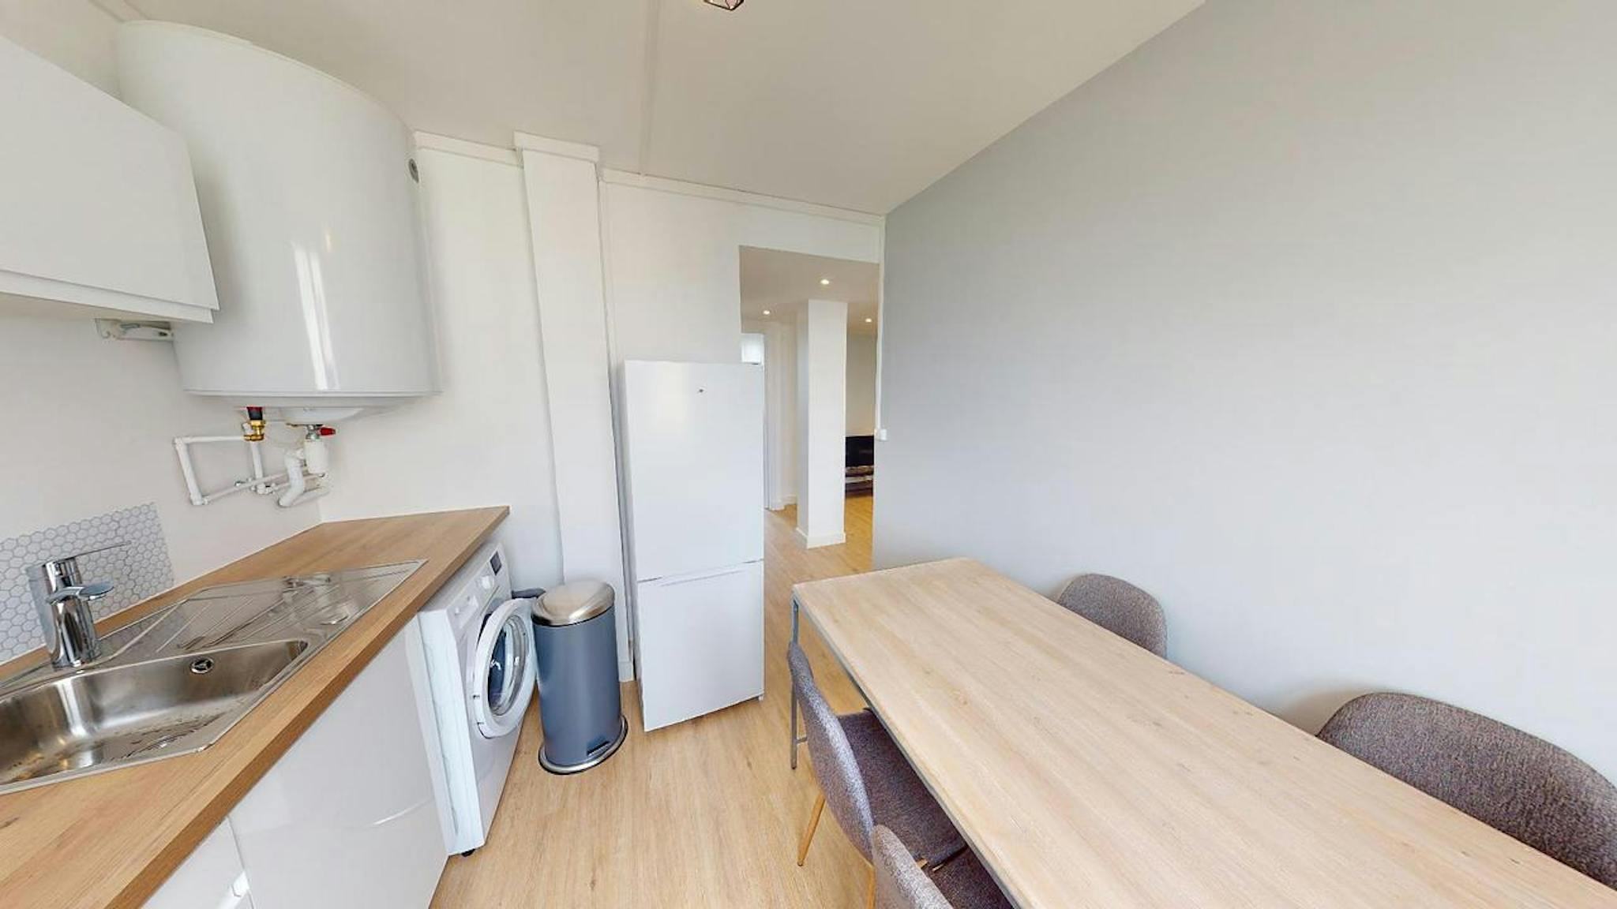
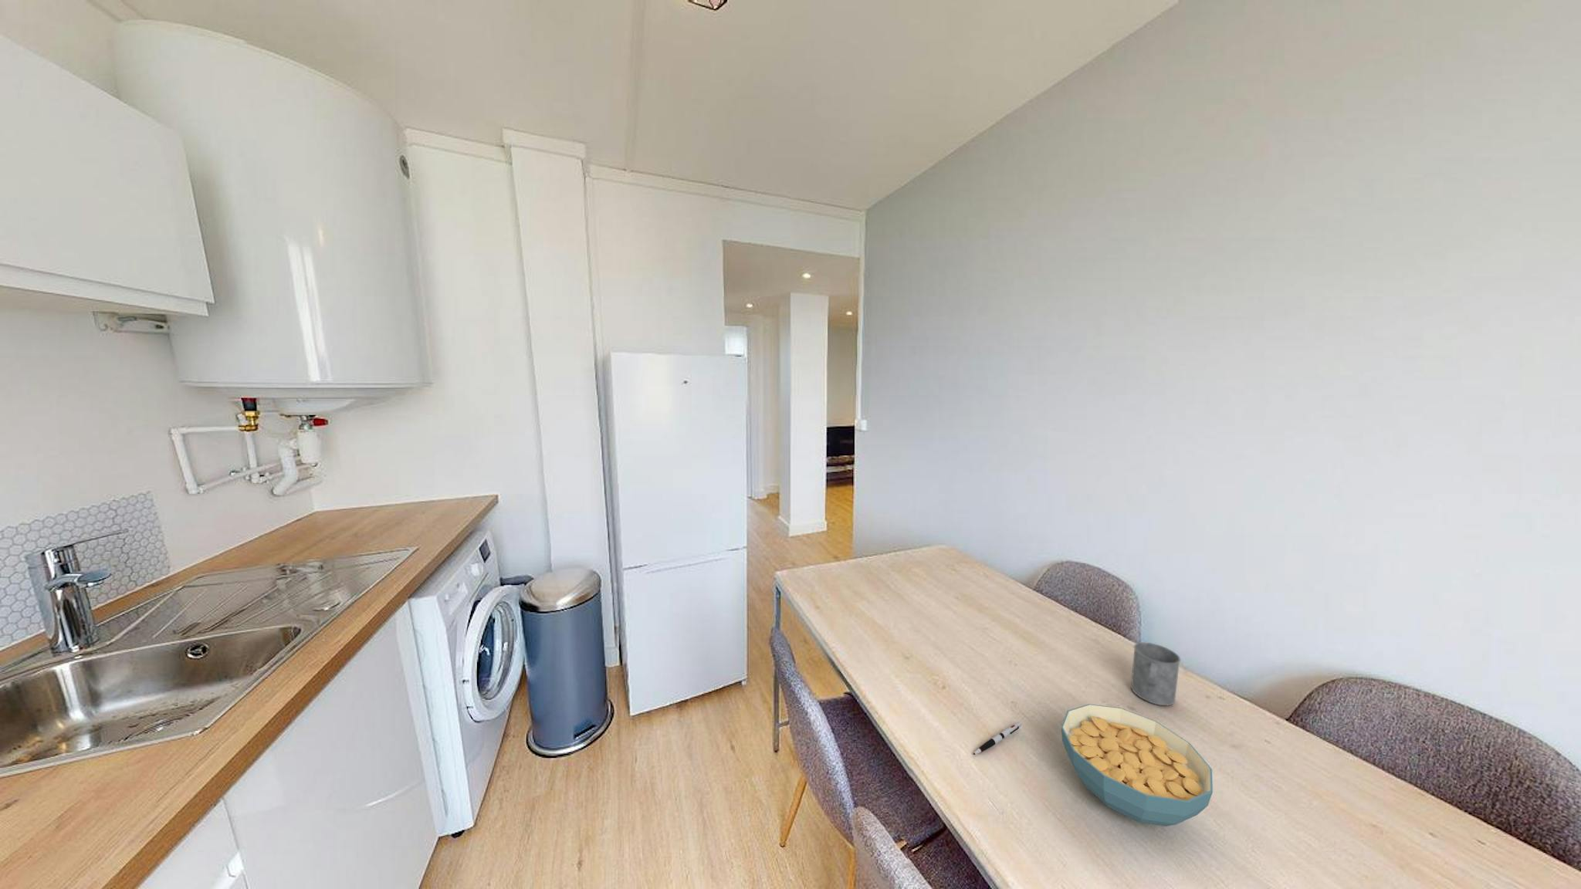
+ cereal bowl [1061,703,1214,827]
+ mug [1130,642,1181,707]
+ pen [973,722,1022,755]
